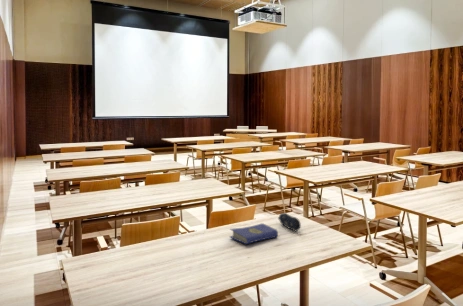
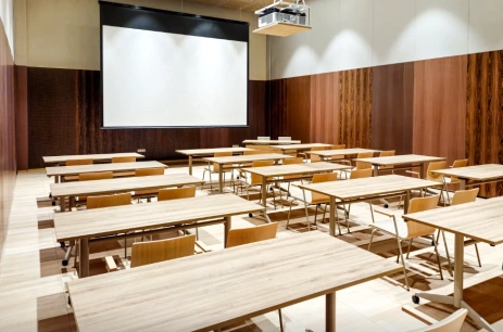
- pencil case [277,212,302,232]
- hardcover book [229,222,279,245]
